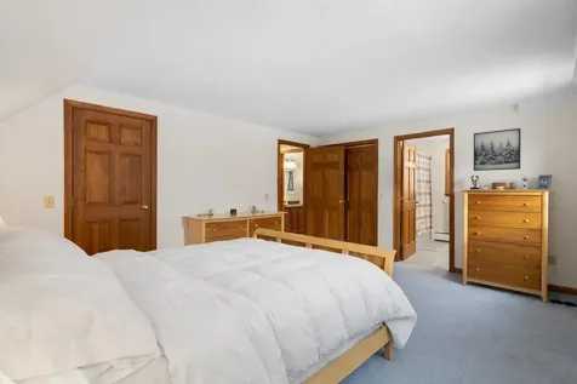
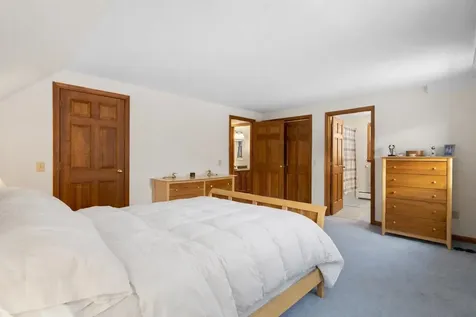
- wall art [473,127,522,172]
